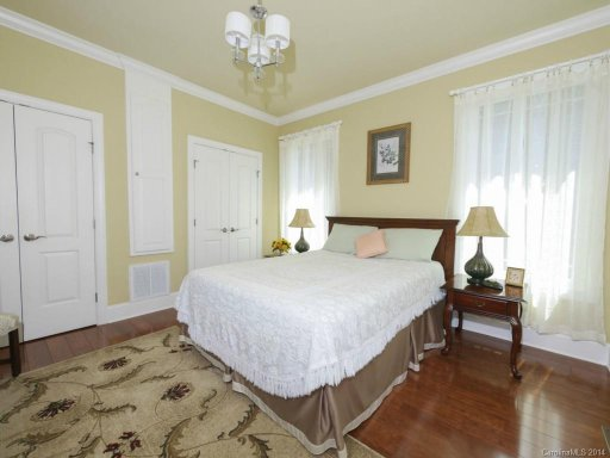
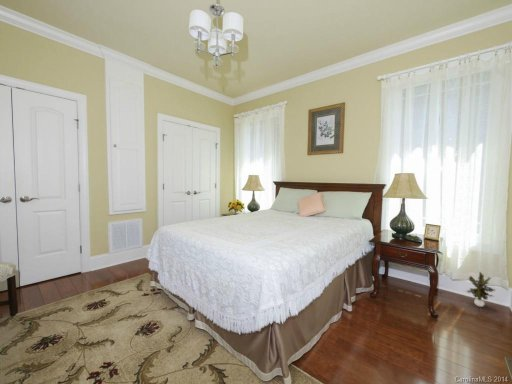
+ potted plant [466,271,497,308]
